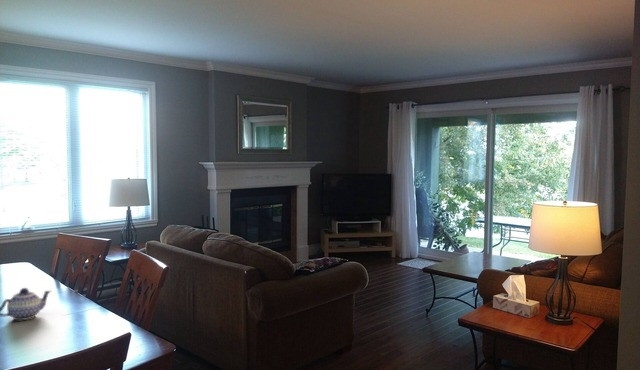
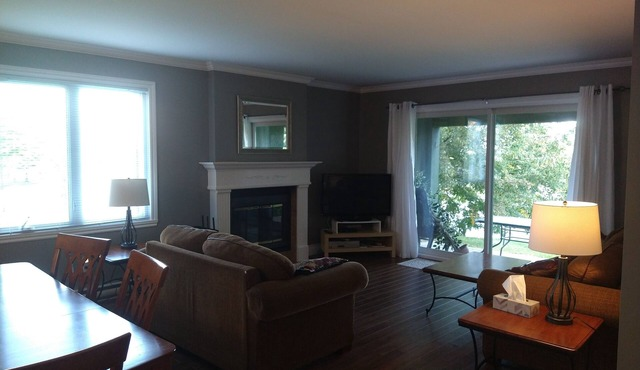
- teapot [0,287,52,321]
